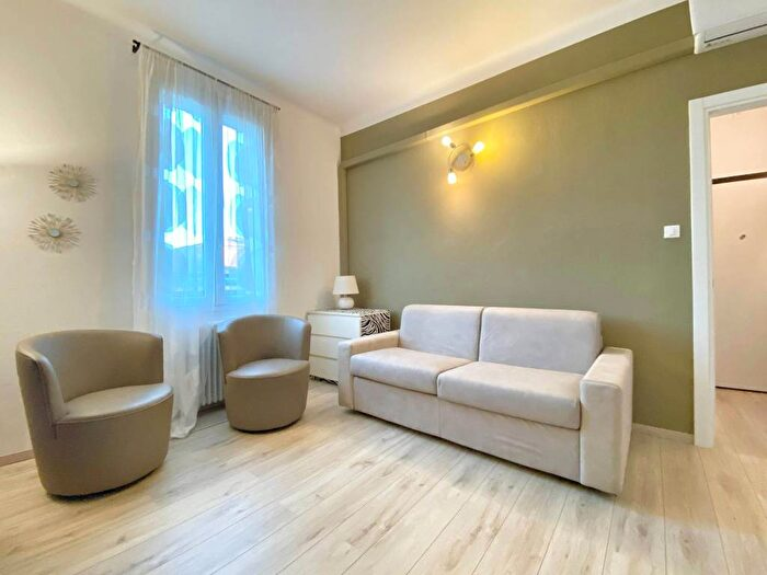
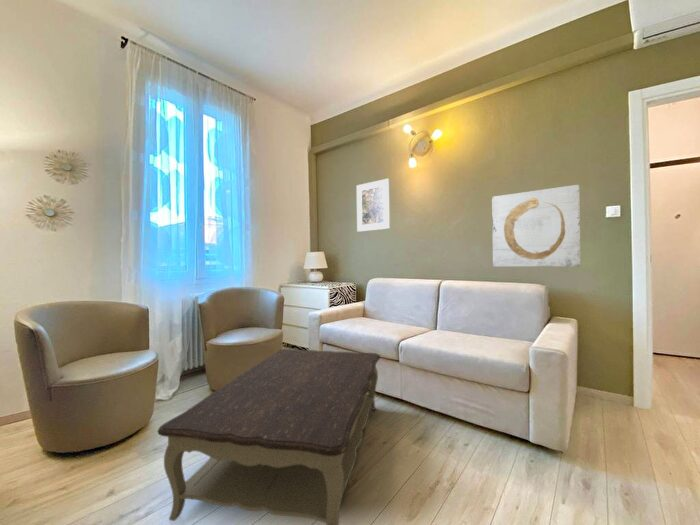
+ wall art [491,184,582,268]
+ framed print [356,177,391,233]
+ coffee table [157,348,381,525]
